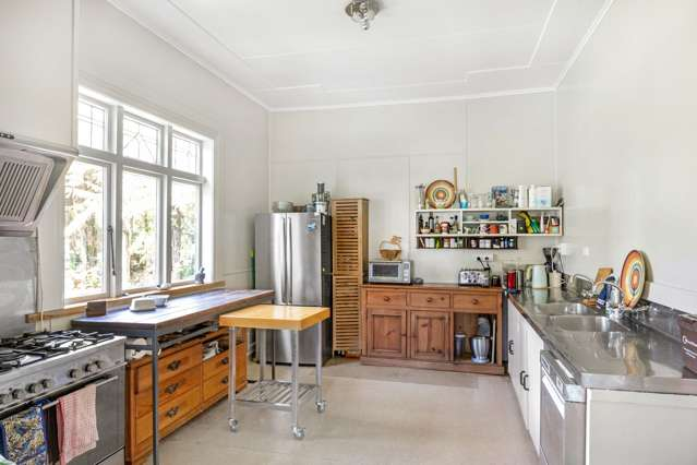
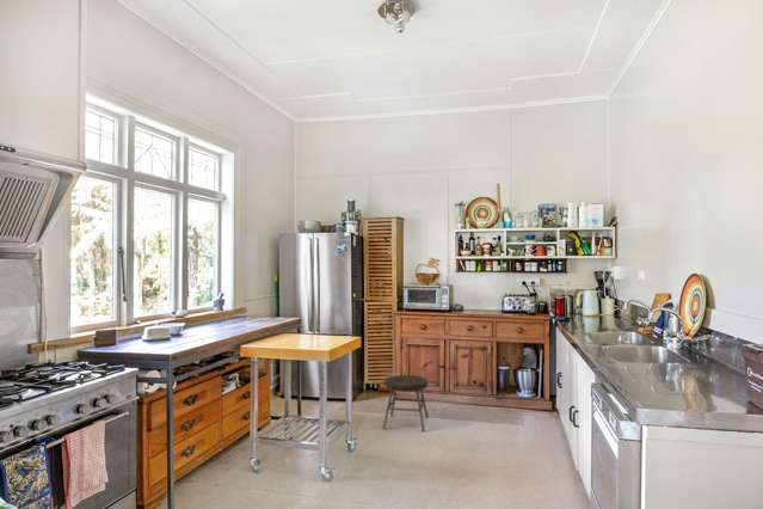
+ stool [382,374,430,433]
